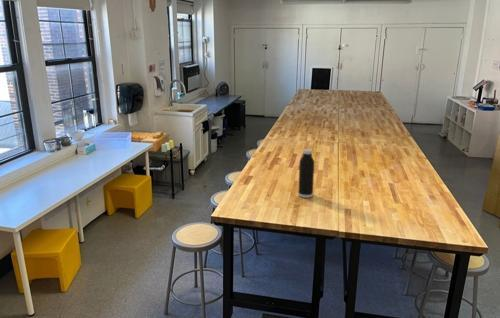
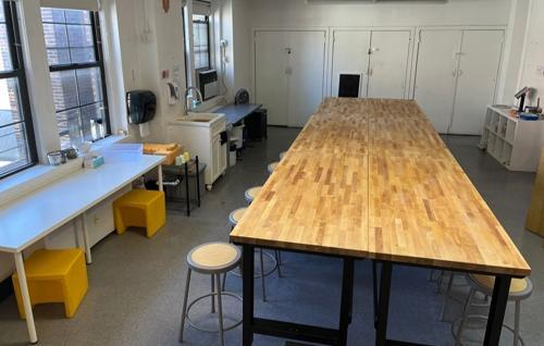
- water bottle [297,148,315,199]
